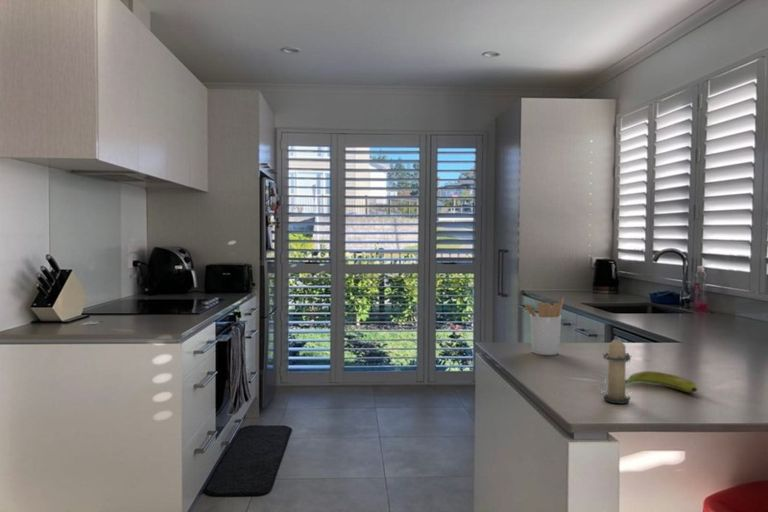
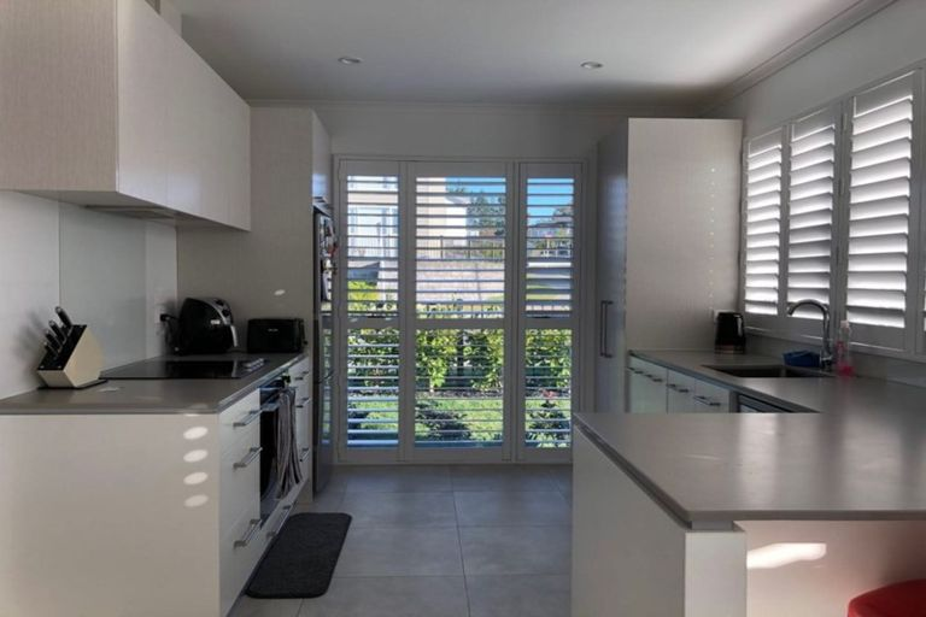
- banana [625,370,699,393]
- candle [602,334,633,404]
- utensil holder [524,296,565,356]
